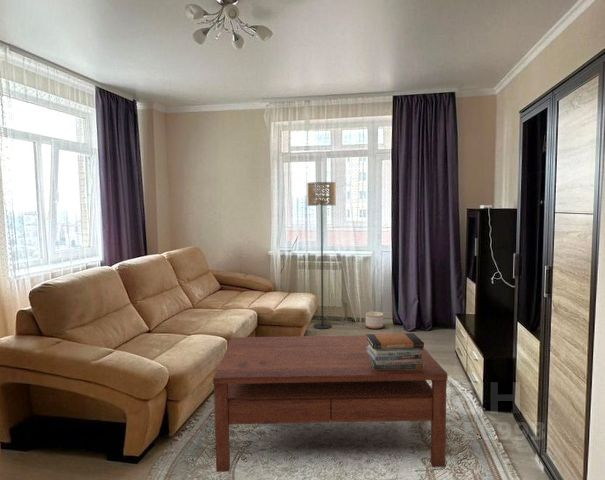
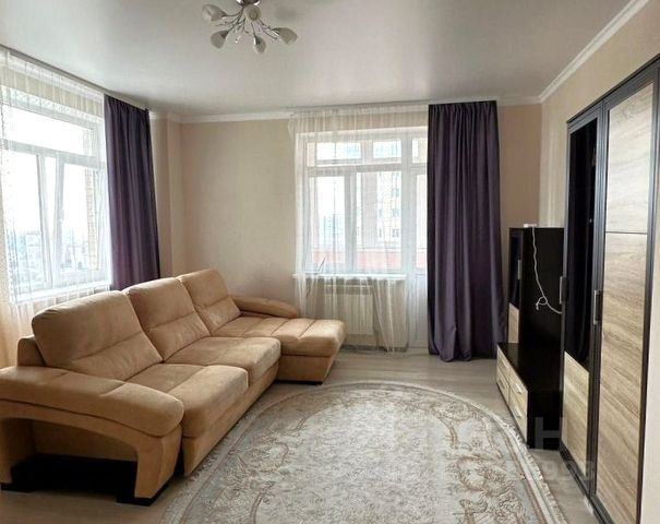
- coffee table [212,334,449,473]
- book stack [366,332,425,369]
- planter [365,311,384,330]
- floor lamp [306,181,337,330]
